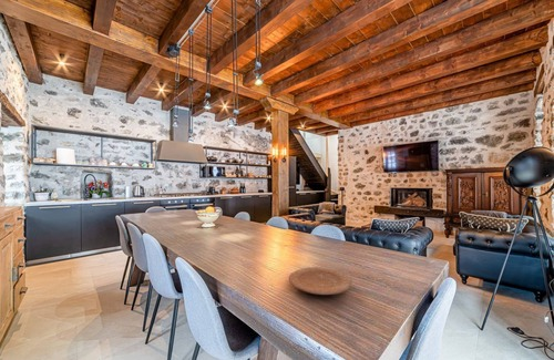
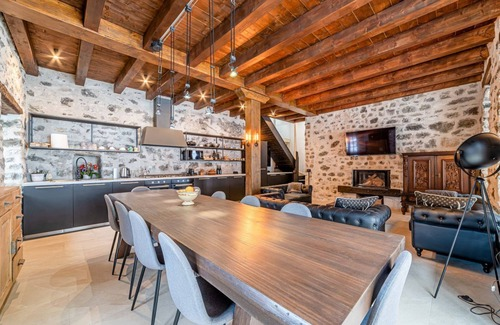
- plate [288,266,352,296]
